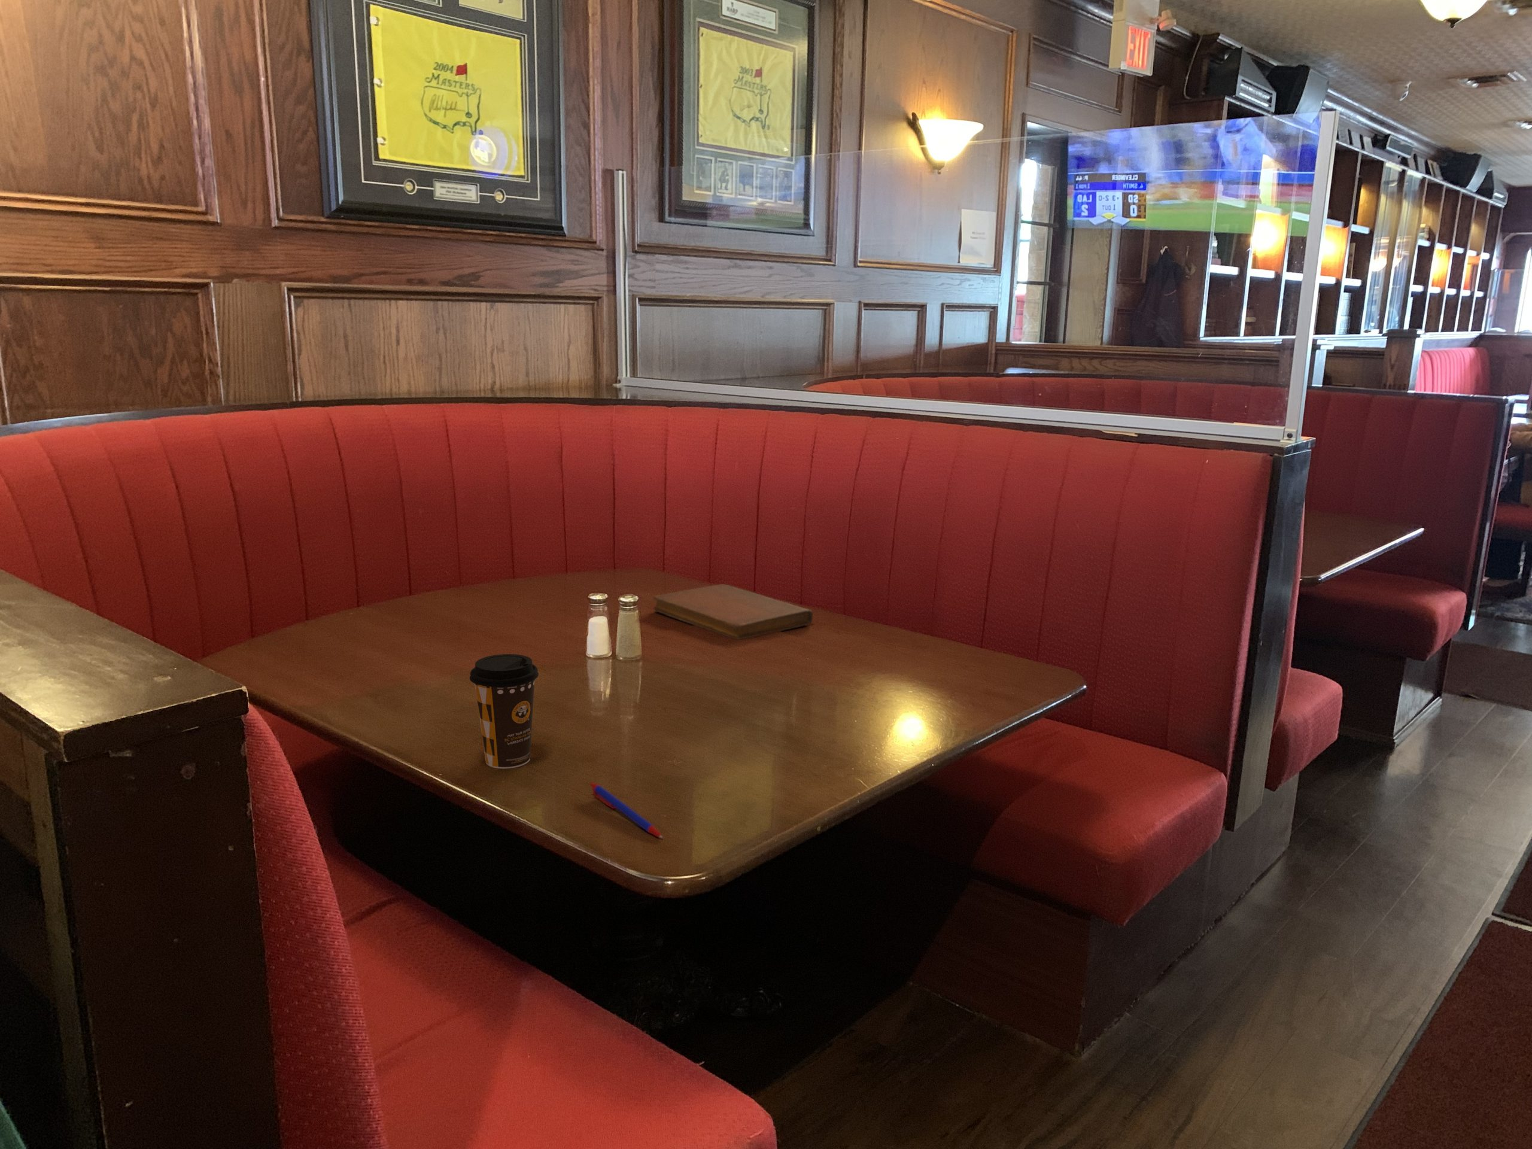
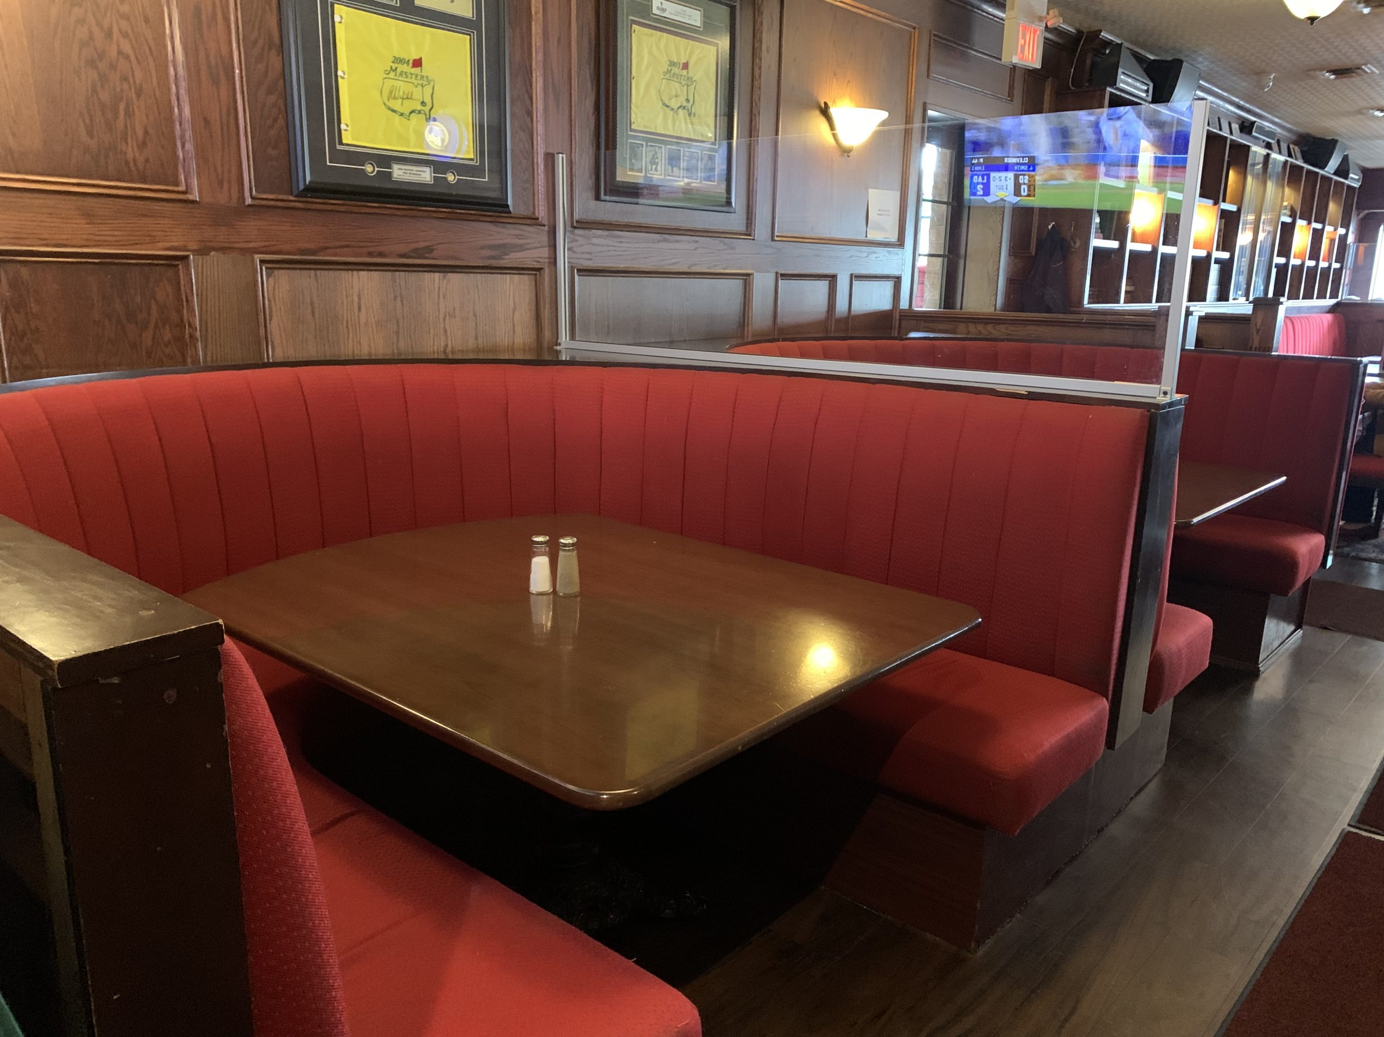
- notebook [653,583,813,641]
- pen [590,782,663,839]
- coffee cup [469,653,539,769]
